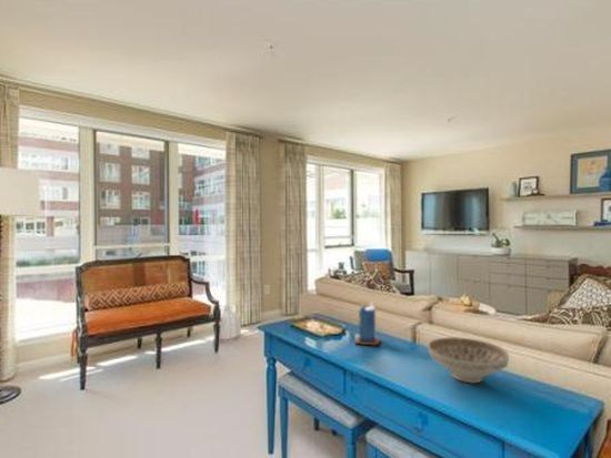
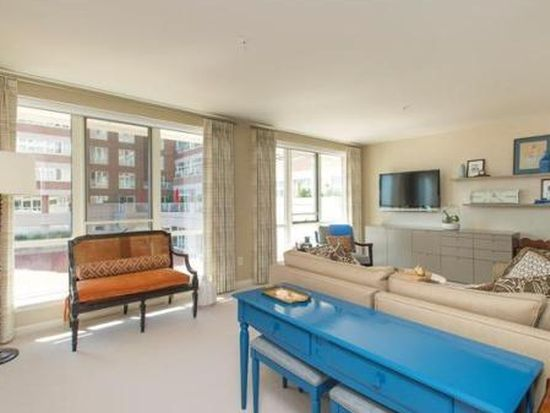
- candle [353,301,381,346]
- decorative bowl [428,336,510,385]
